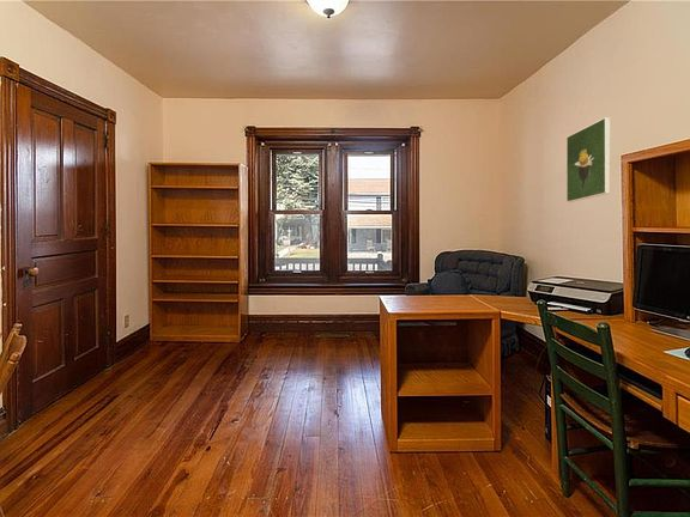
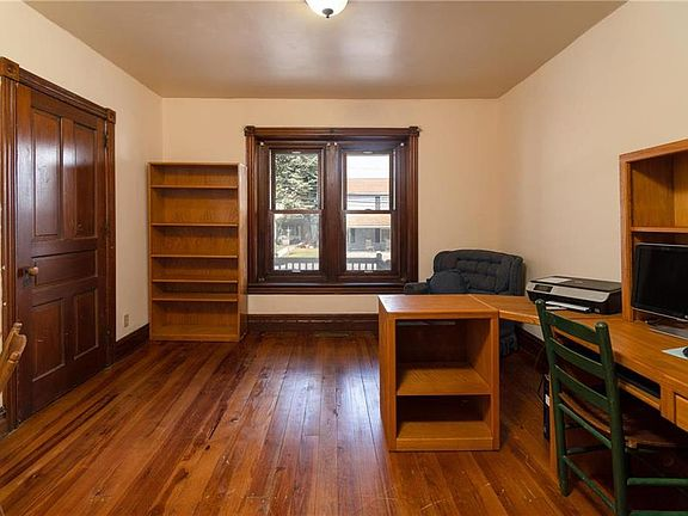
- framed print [565,116,611,203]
